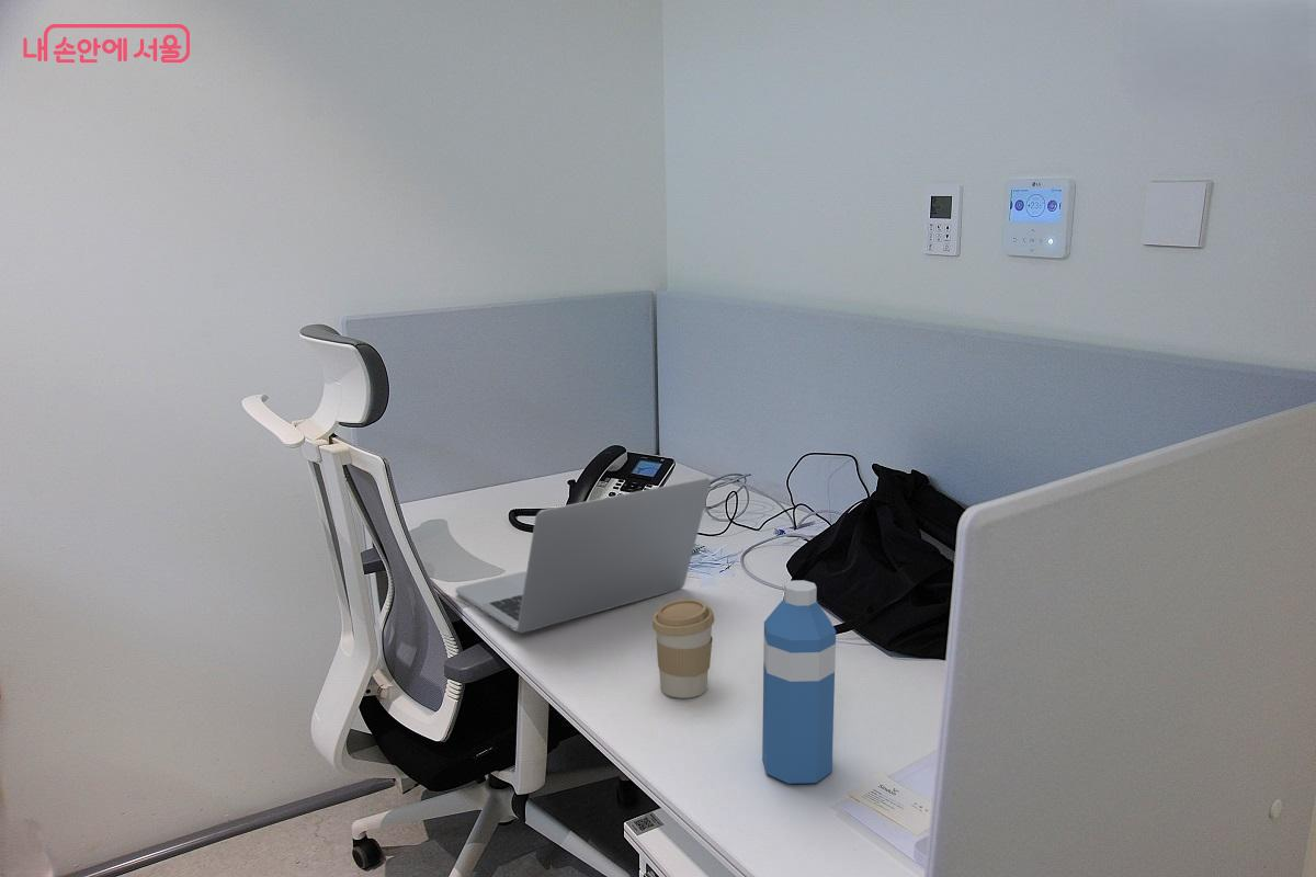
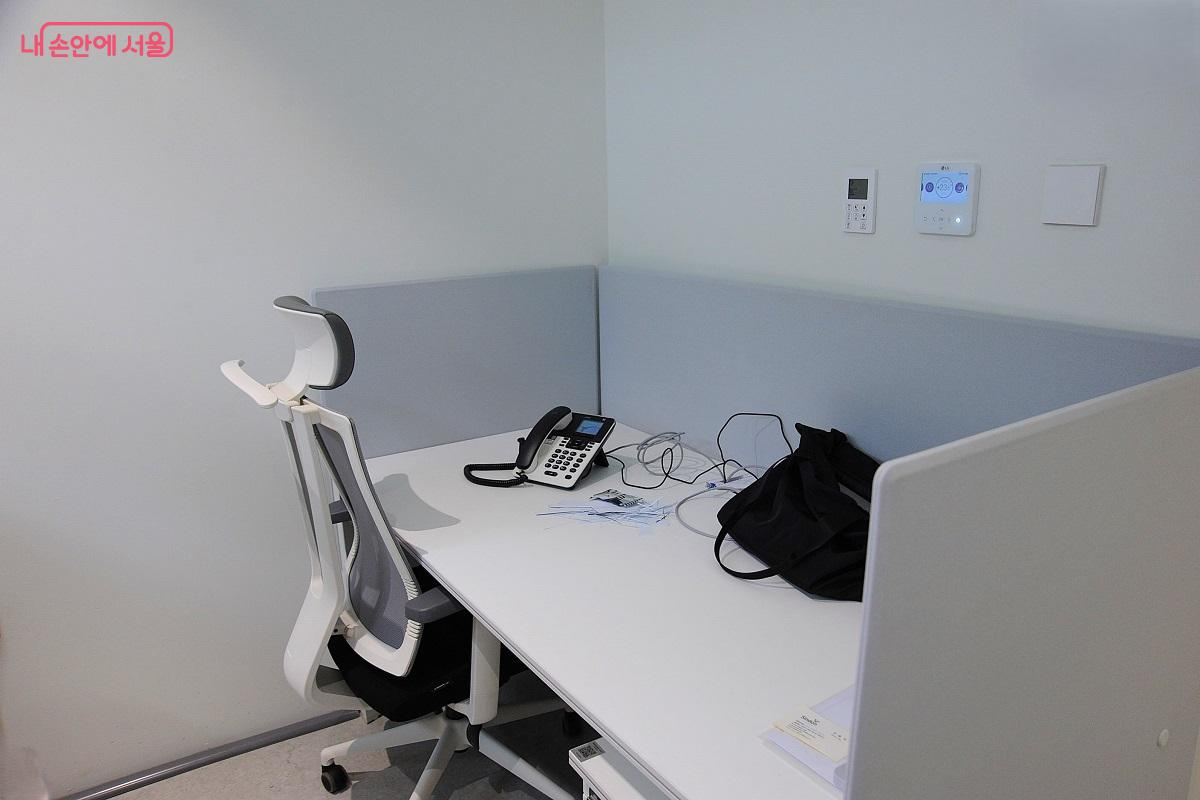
- water bottle [761,579,837,785]
- coffee cup [651,599,716,699]
- laptop [454,477,712,634]
